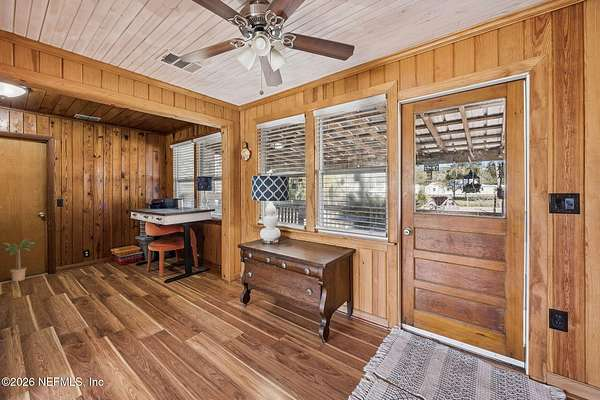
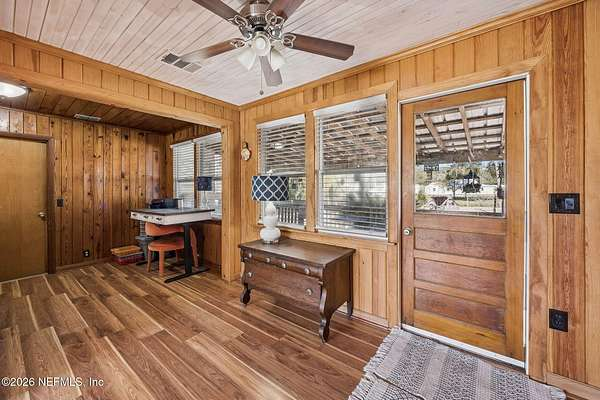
- potted plant [0,237,40,282]
